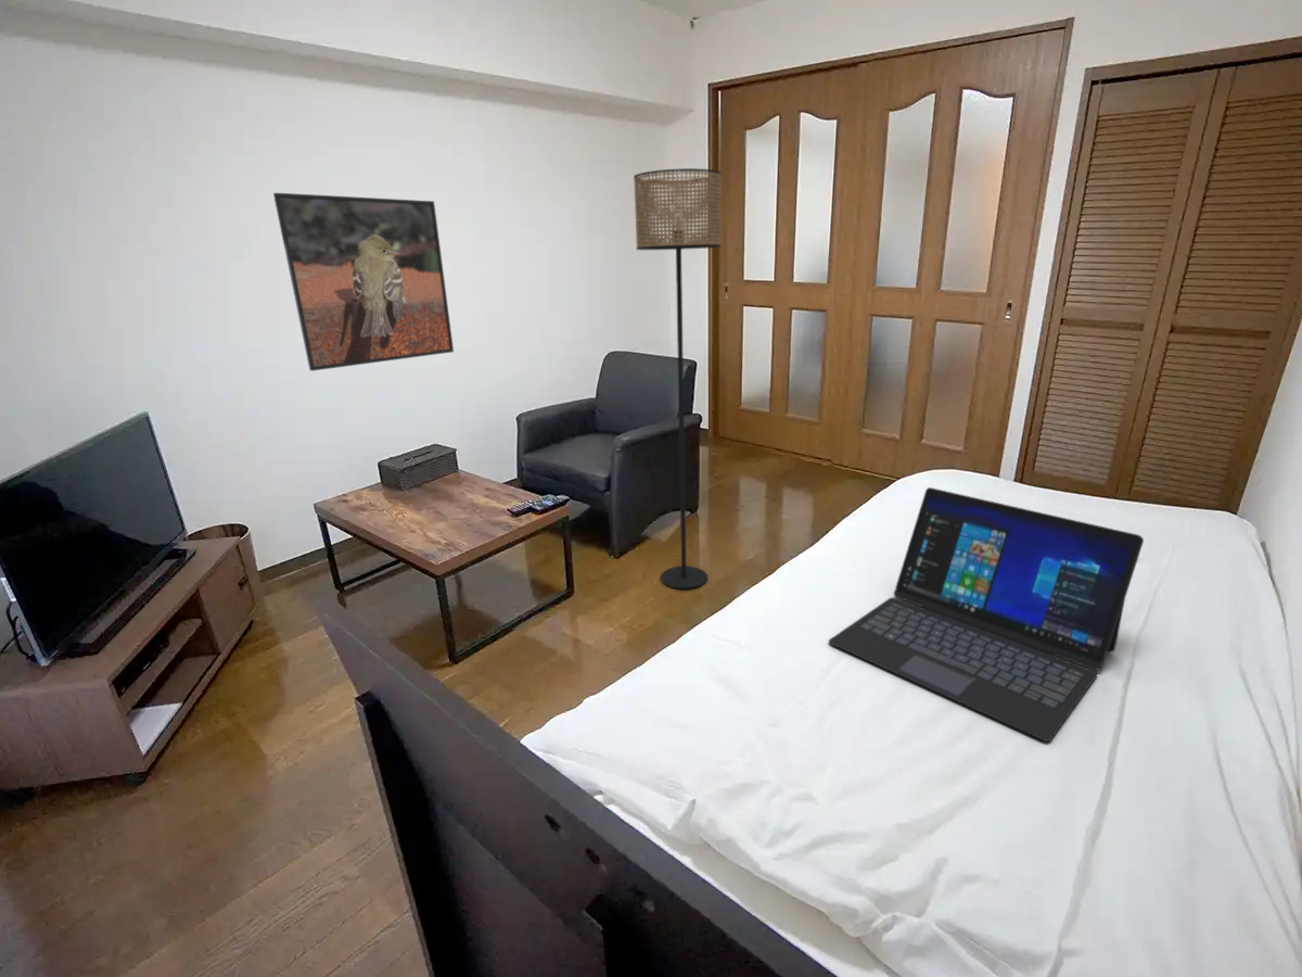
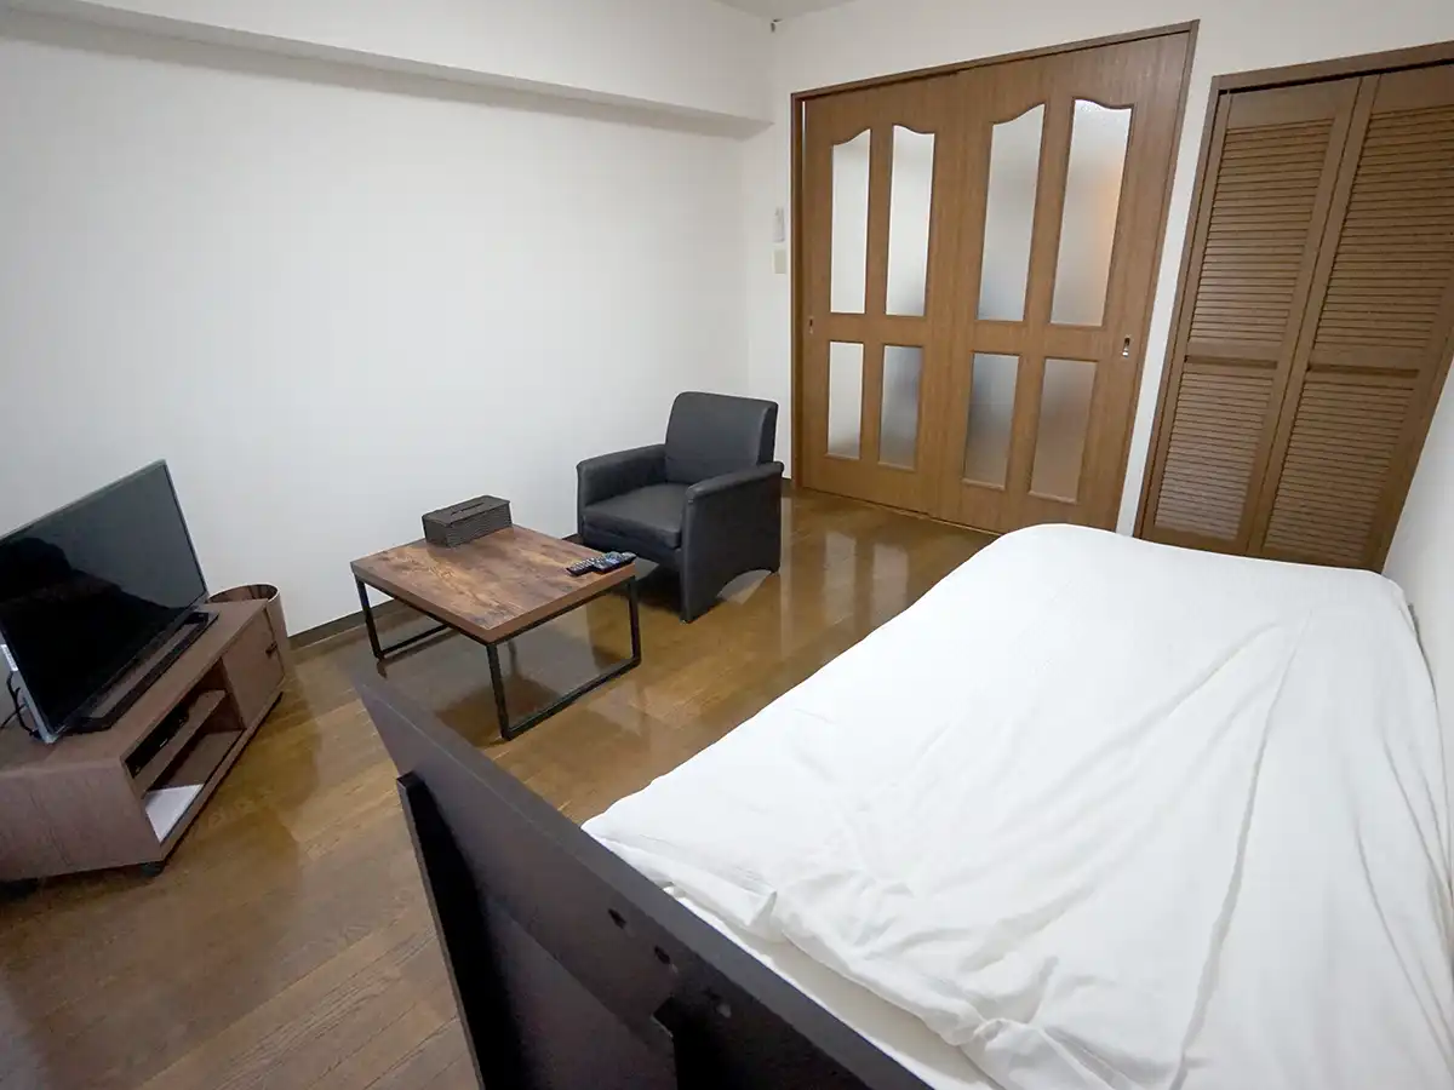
- floor lamp [633,167,723,589]
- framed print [272,192,455,372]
- laptop [827,486,1145,743]
